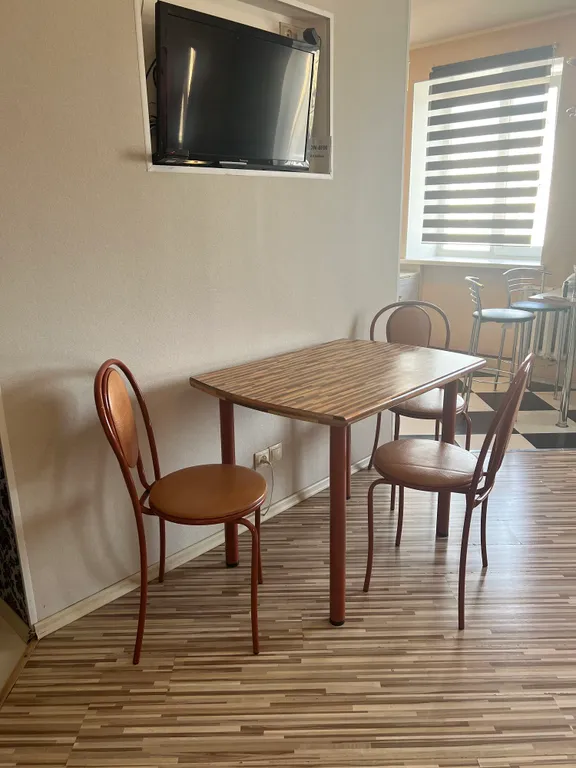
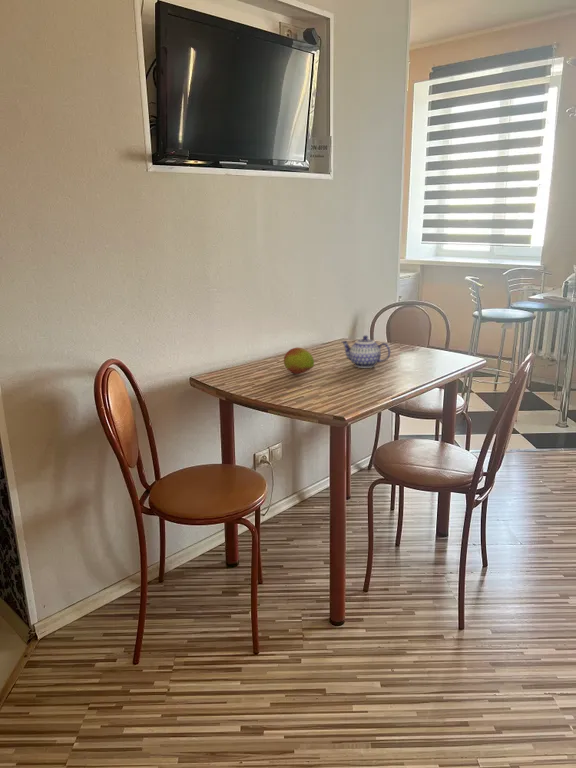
+ teapot [340,334,391,369]
+ fruit [283,347,315,375]
